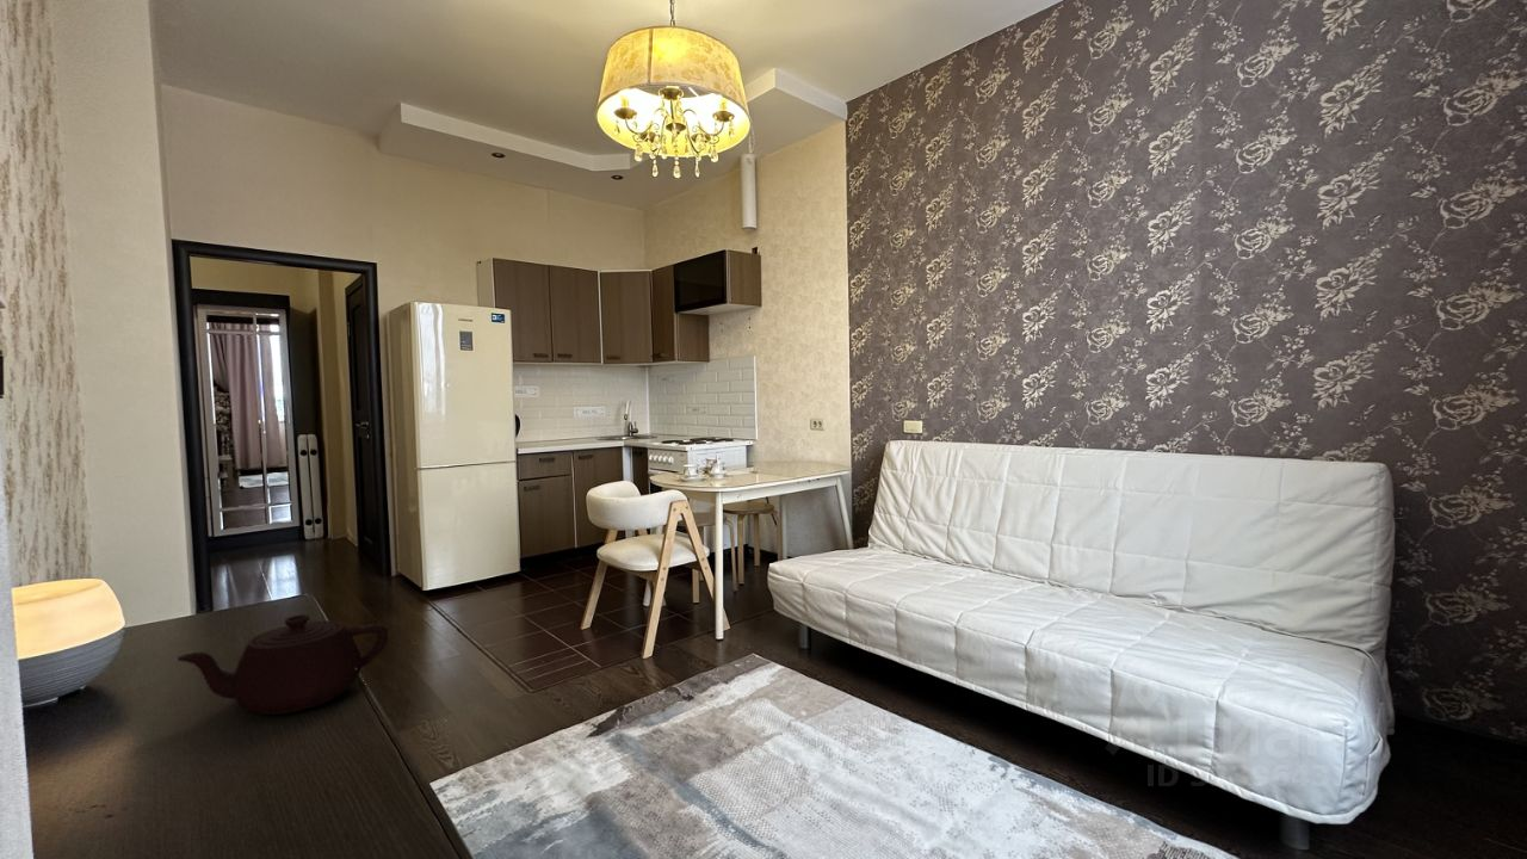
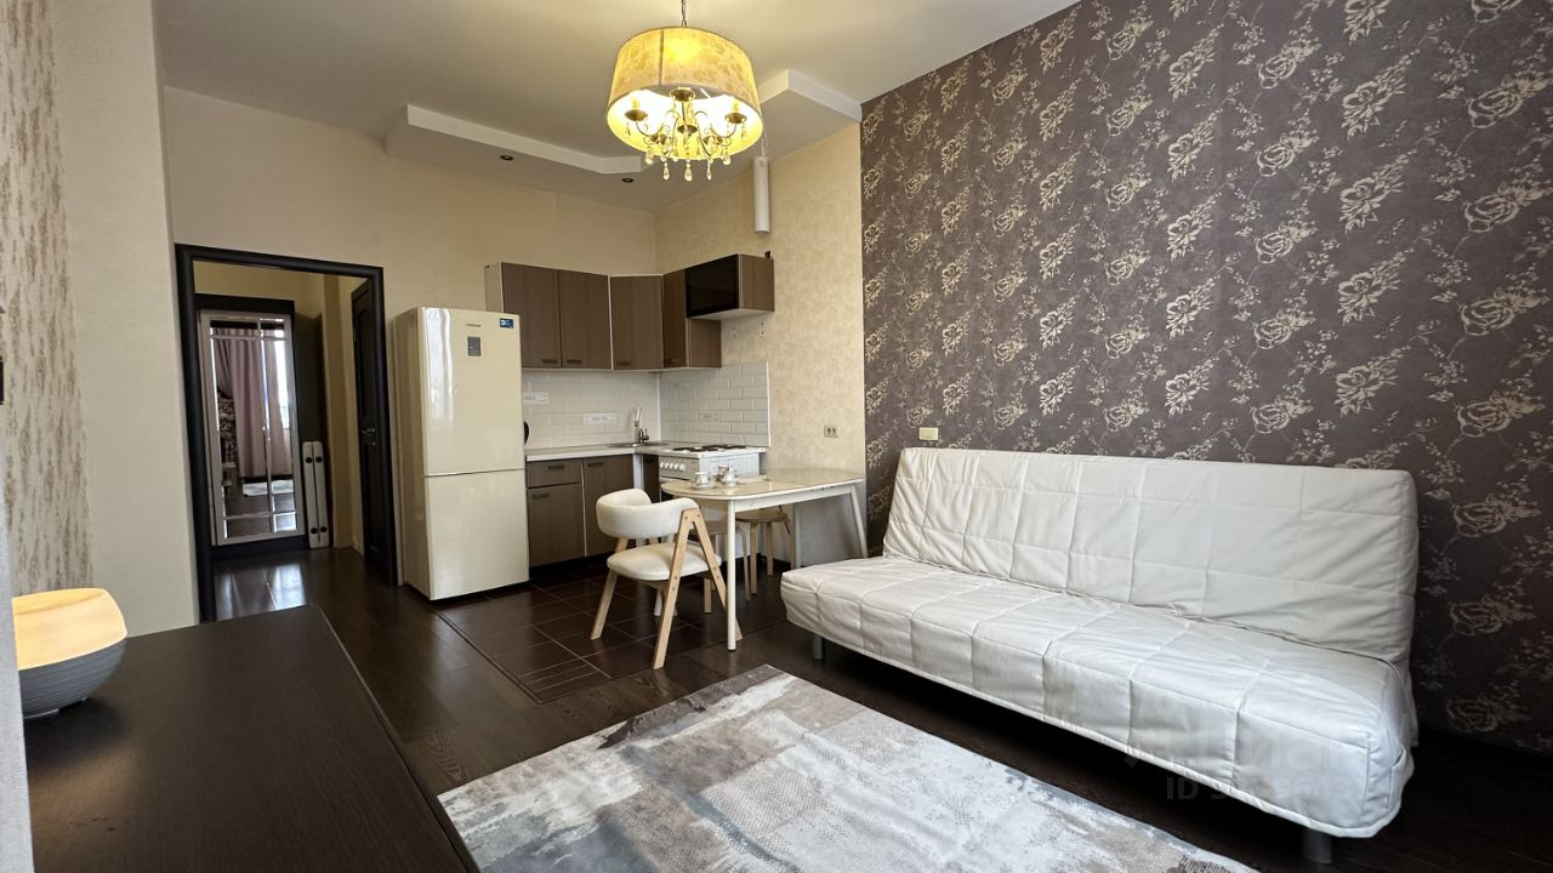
- teapot [177,613,389,716]
